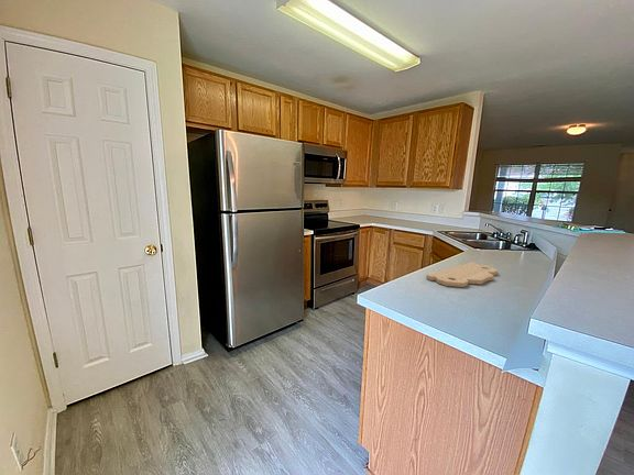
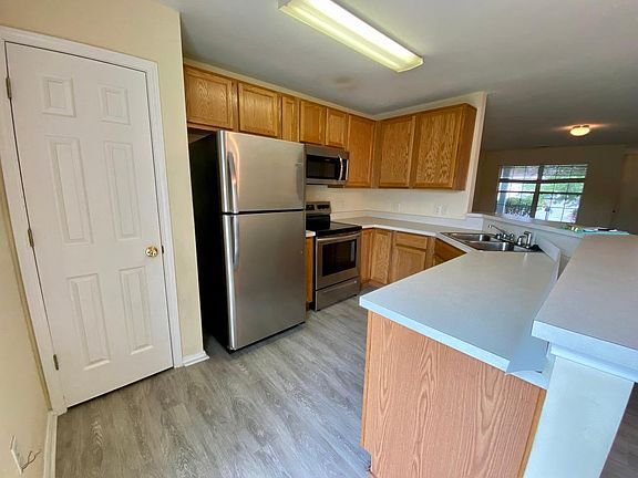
- cutting board [425,262,499,288]
